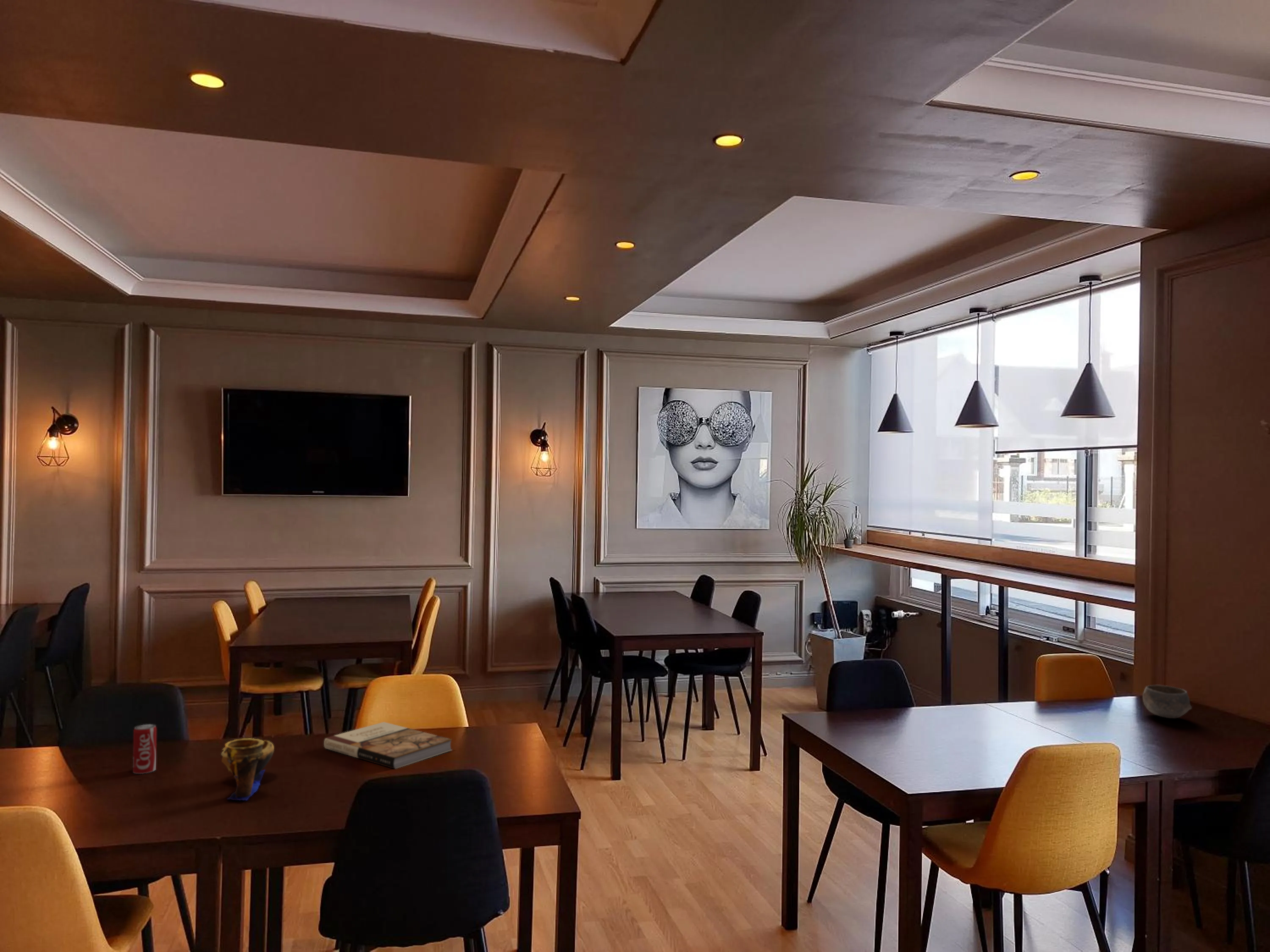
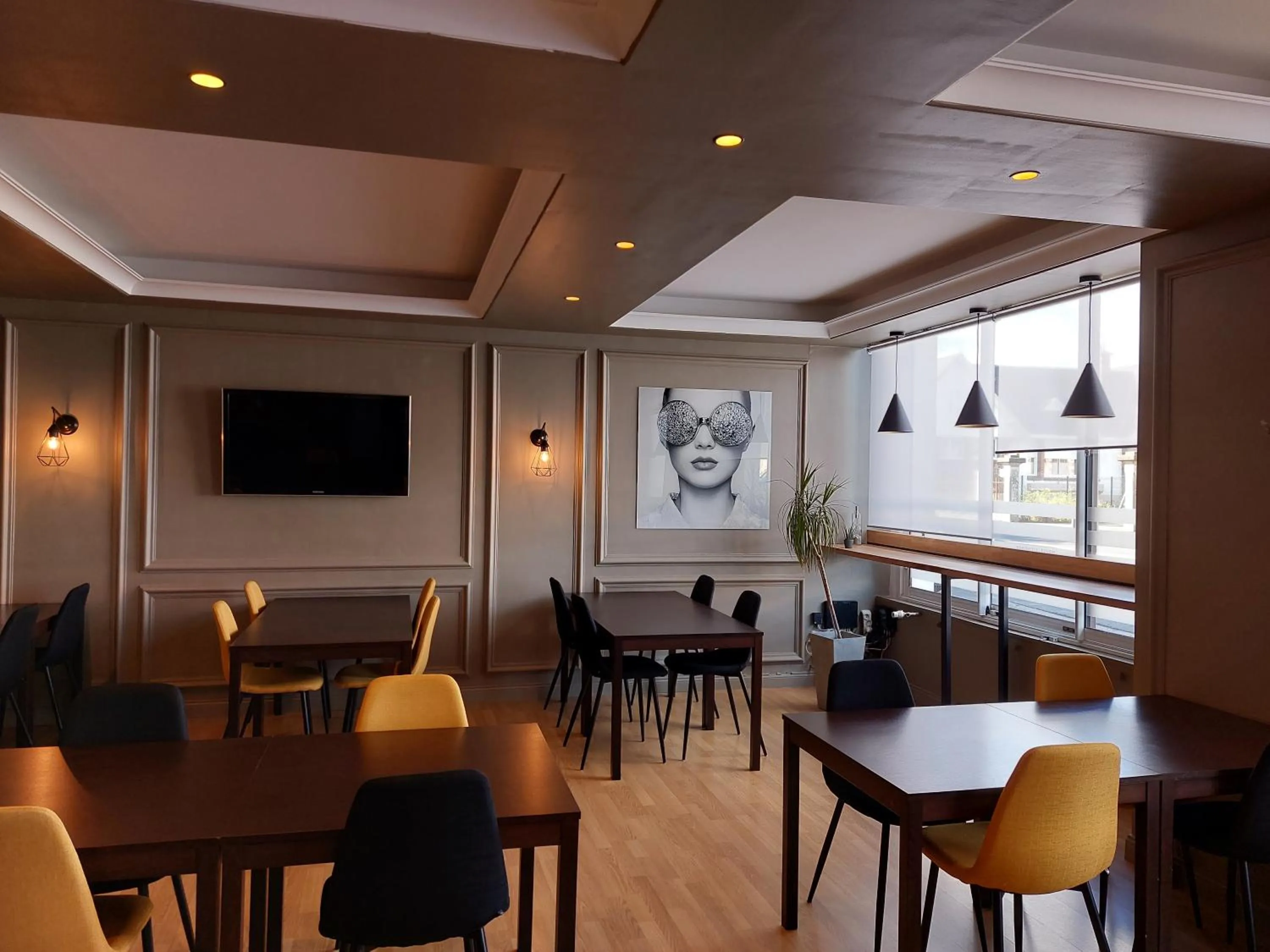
- bowl [1142,685,1192,719]
- beverage can [133,724,157,774]
- decorative bowl [221,737,275,801]
- book [323,721,453,769]
